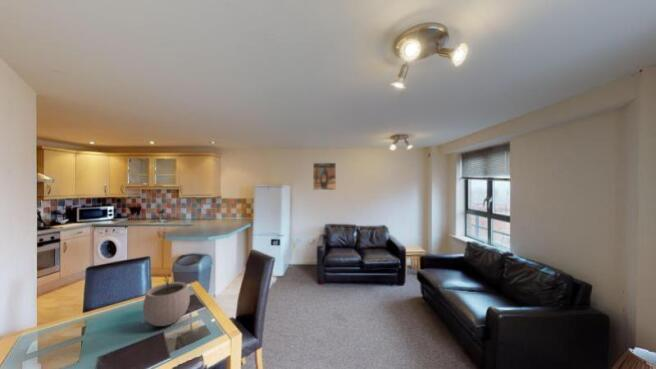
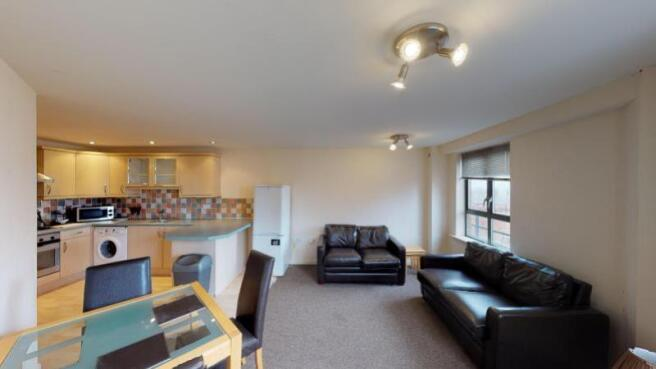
- plant pot [142,272,191,327]
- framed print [312,162,337,191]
